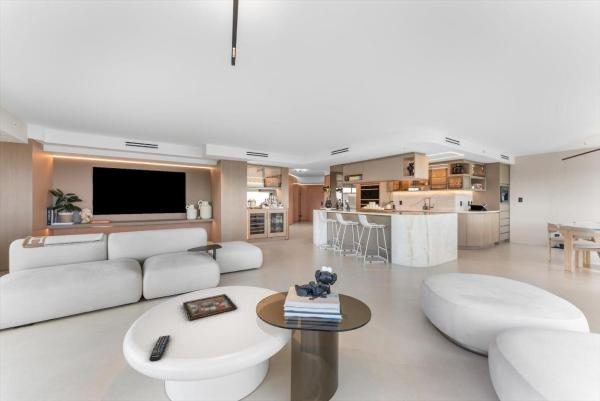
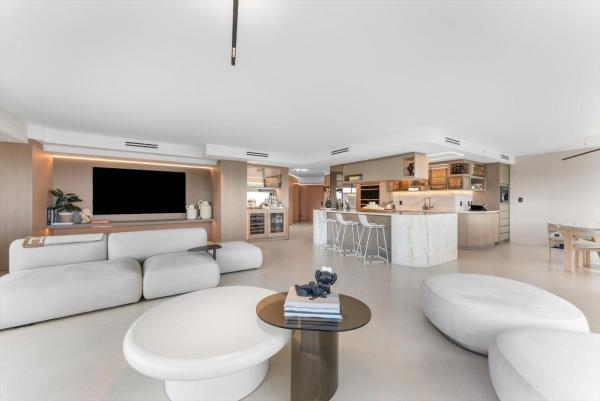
- remote control [148,334,171,363]
- decorative tray [182,293,238,321]
